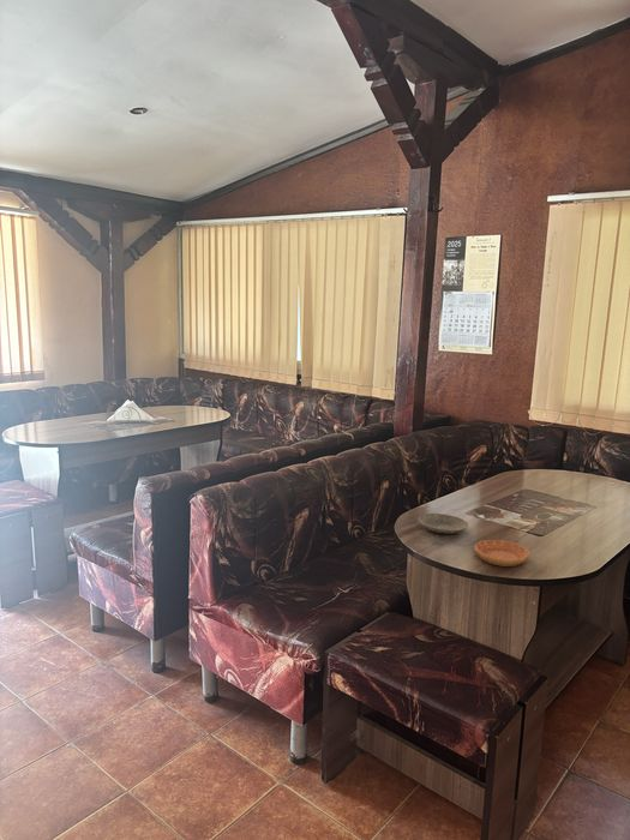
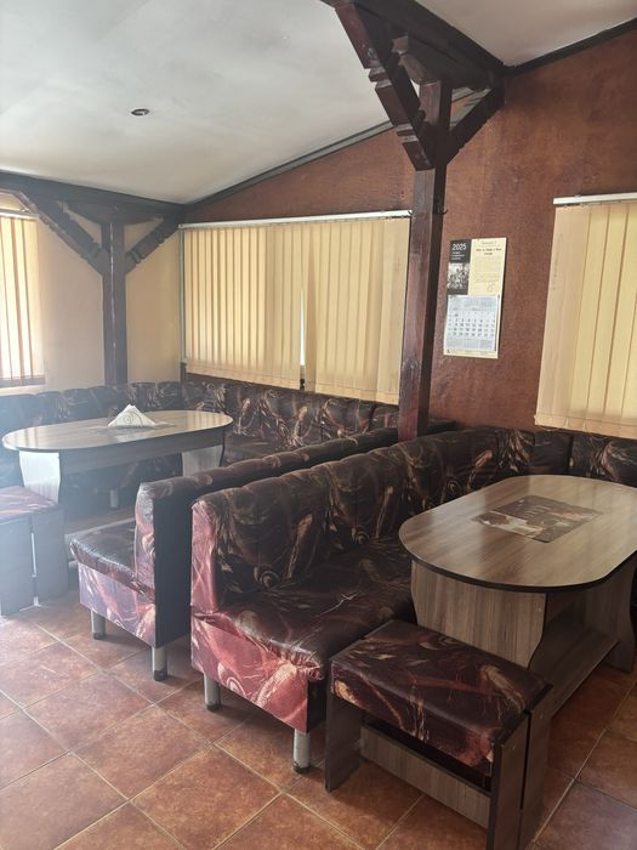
- plate [416,512,469,535]
- saucer [474,539,530,568]
